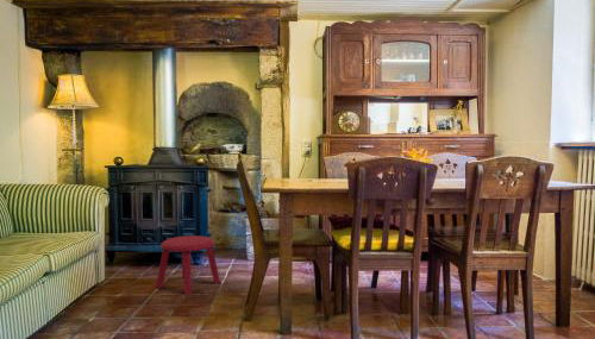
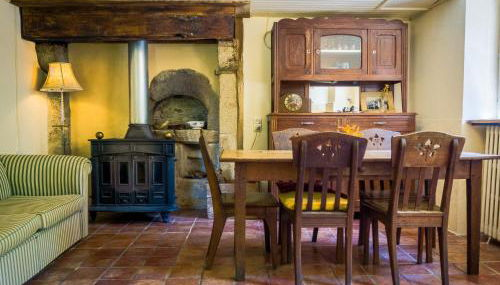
- stool [155,234,221,296]
